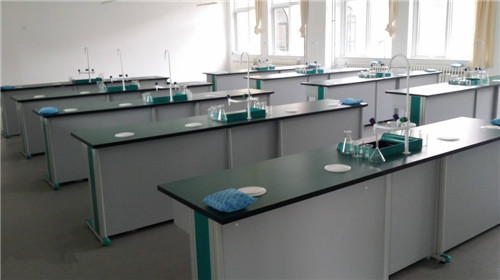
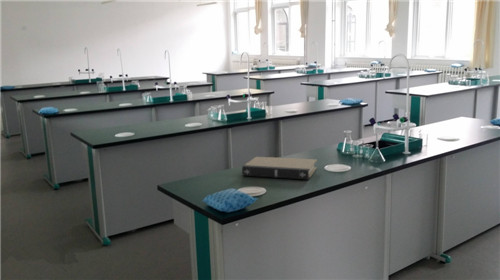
+ book [241,156,318,181]
